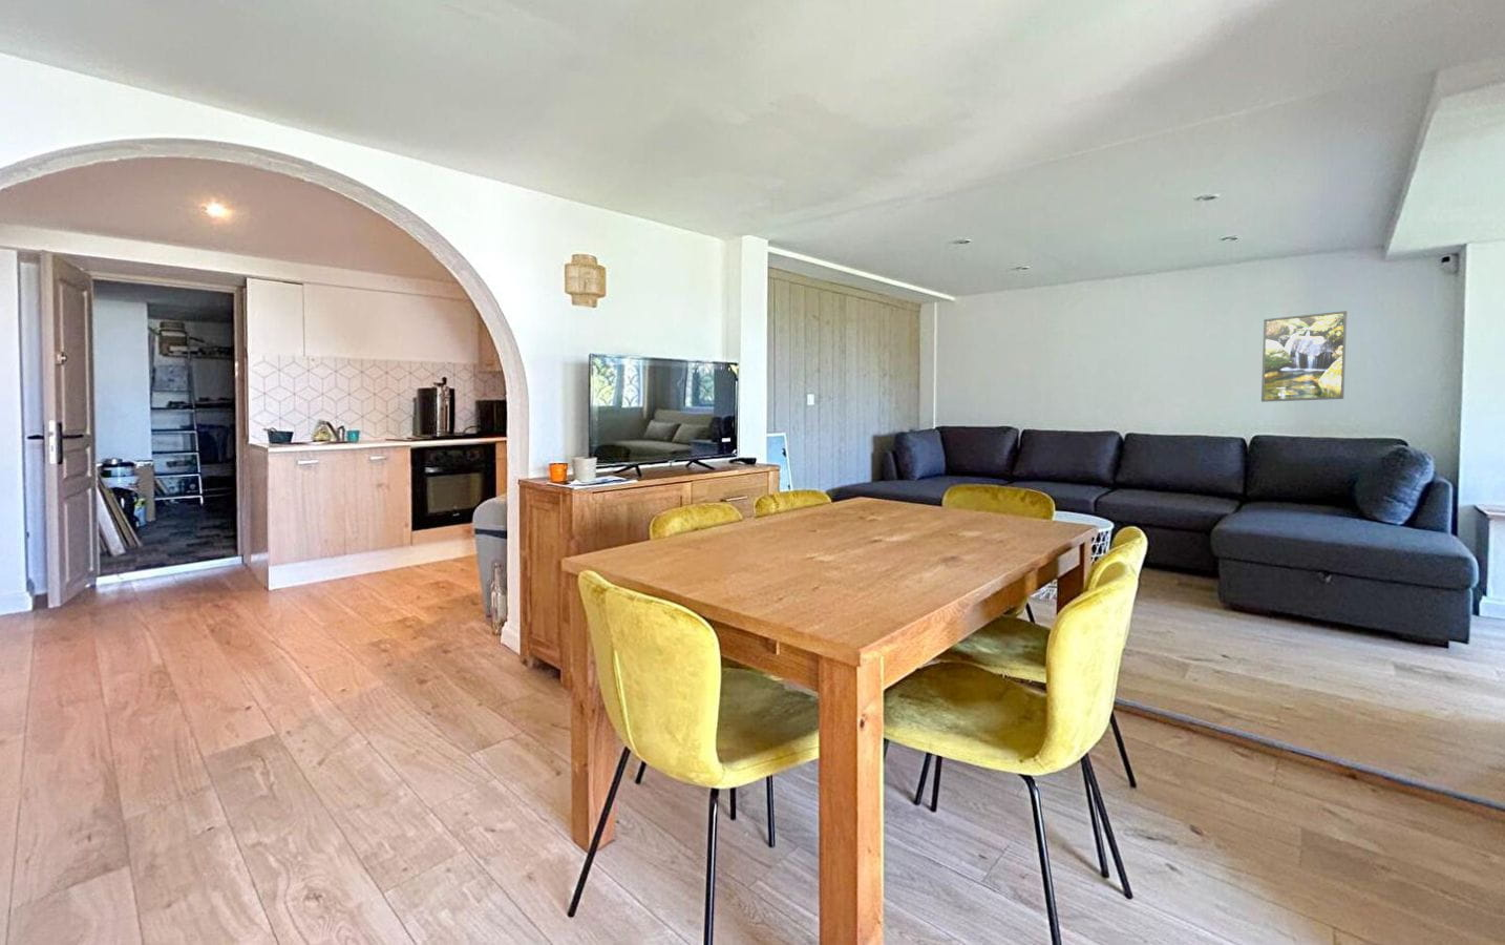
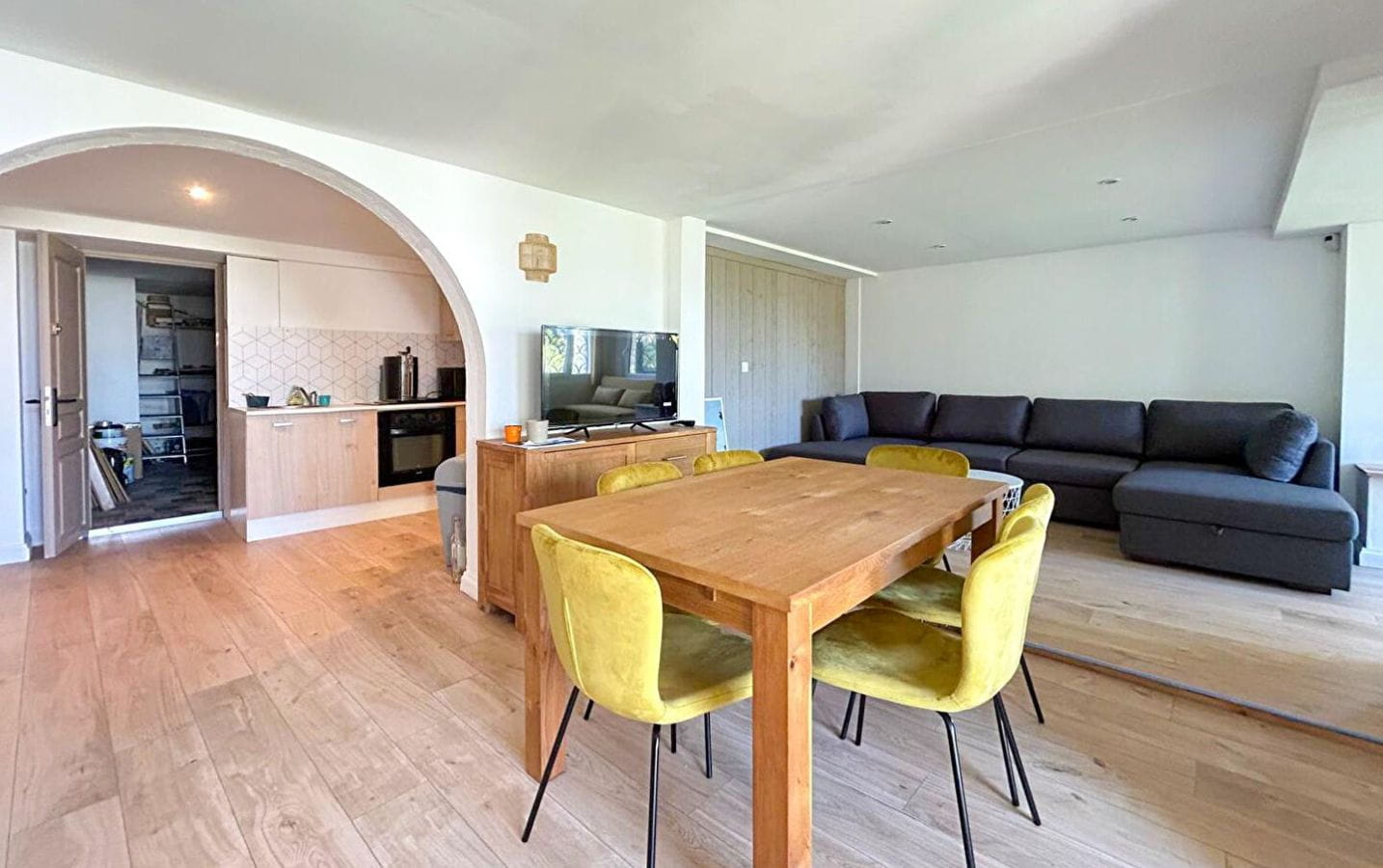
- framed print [1260,310,1347,403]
